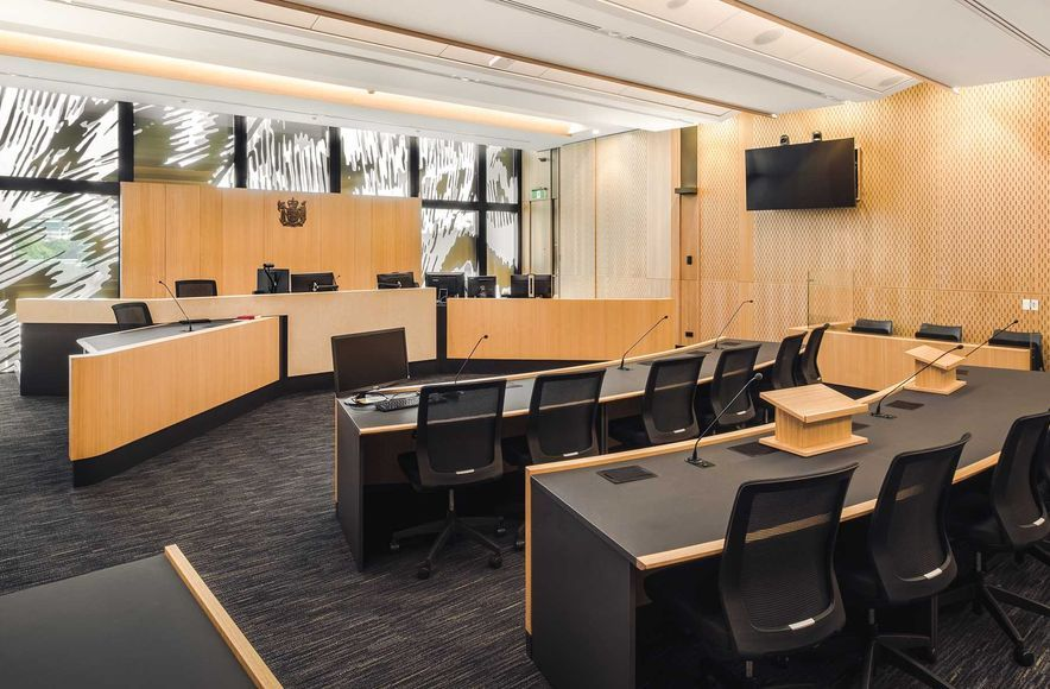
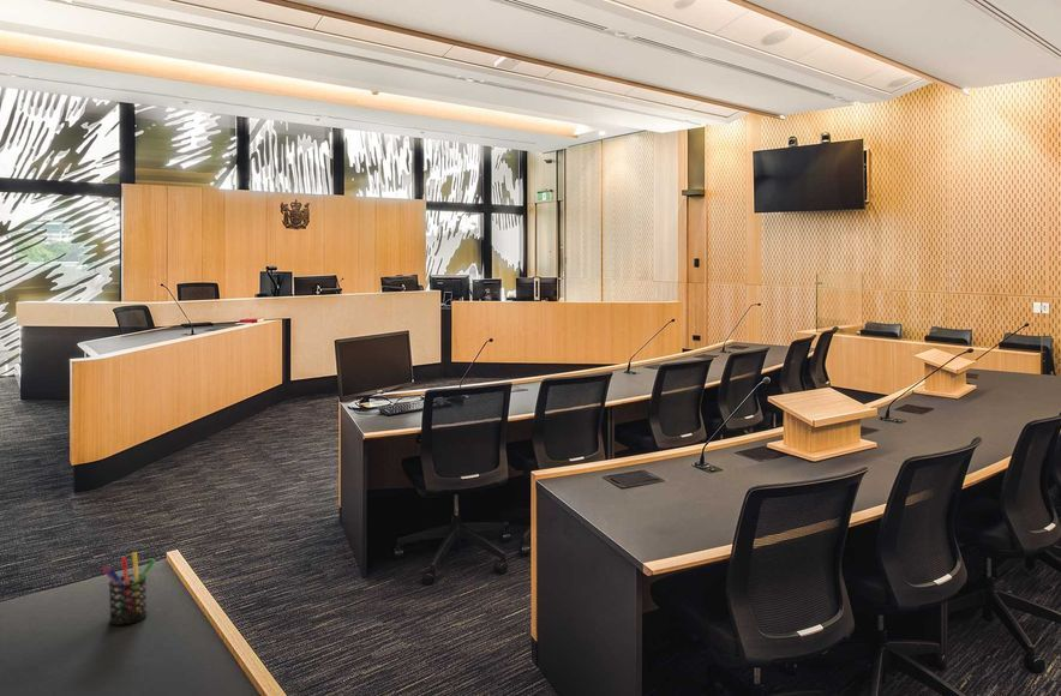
+ pen holder [101,551,157,626]
